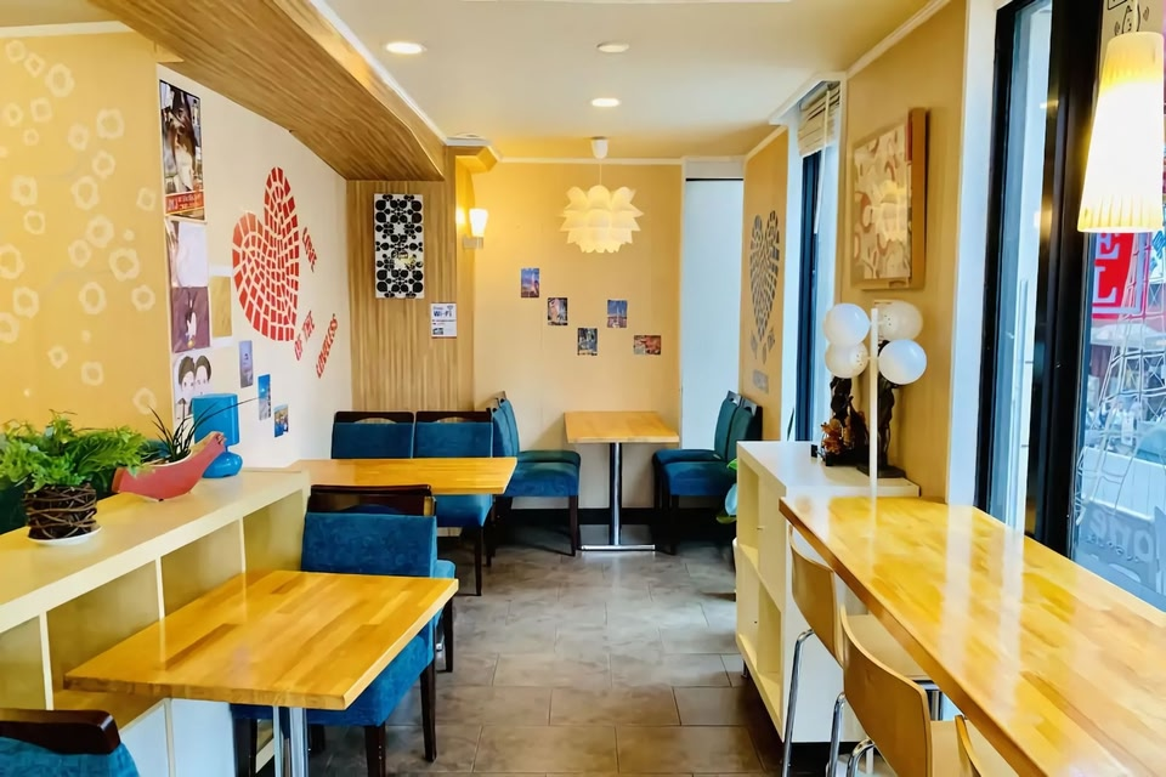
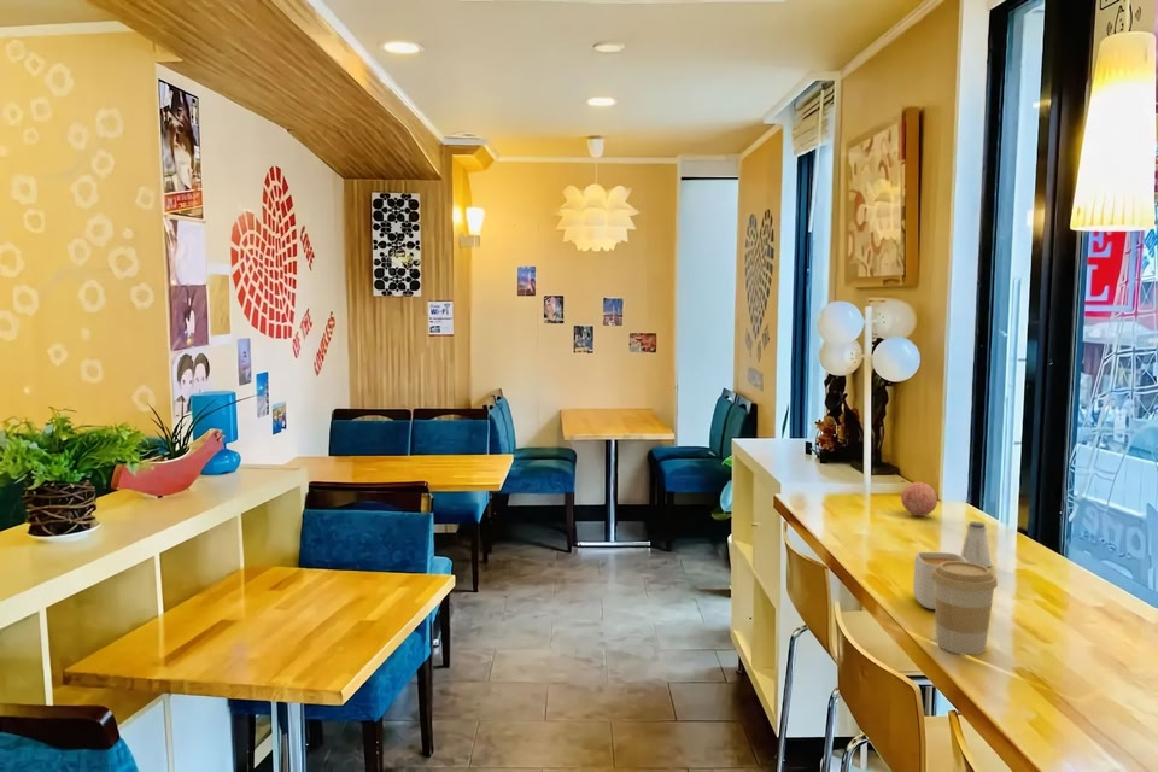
+ decorative ball [900,481,938,517]
+ saltshaker [960,520,993,568]
+ coffee cup [931,561,999,656]
+ mug [912,550,967,610]
